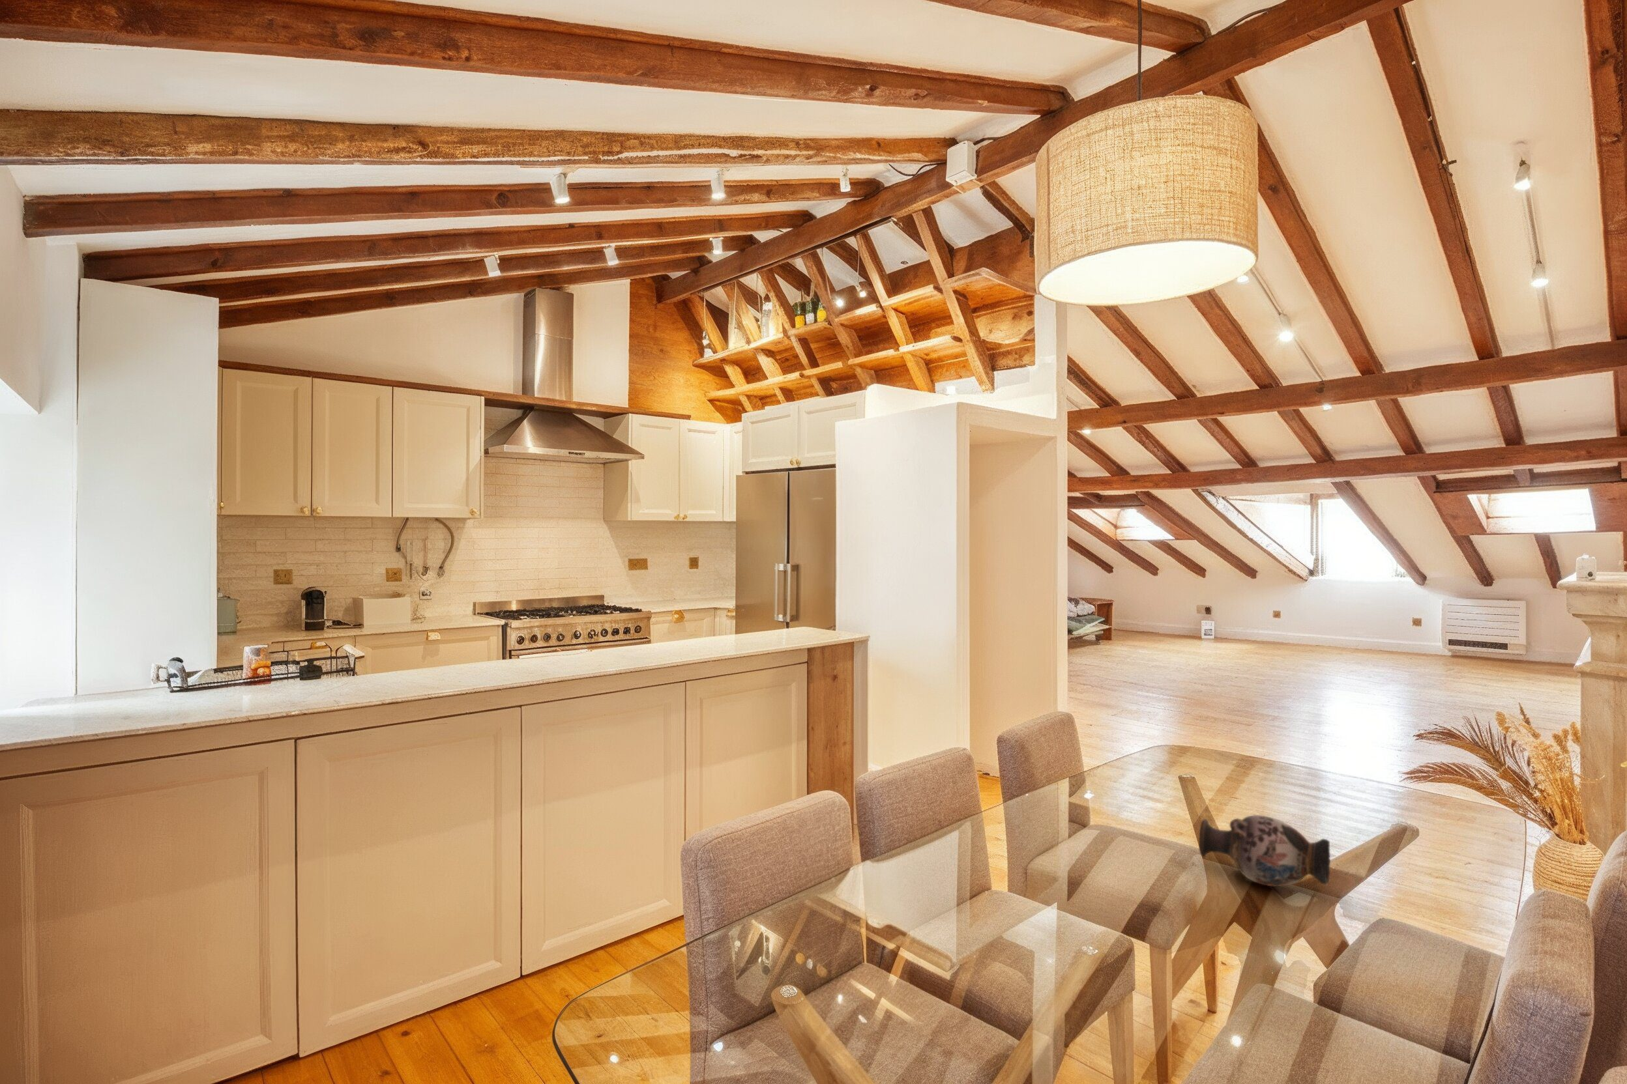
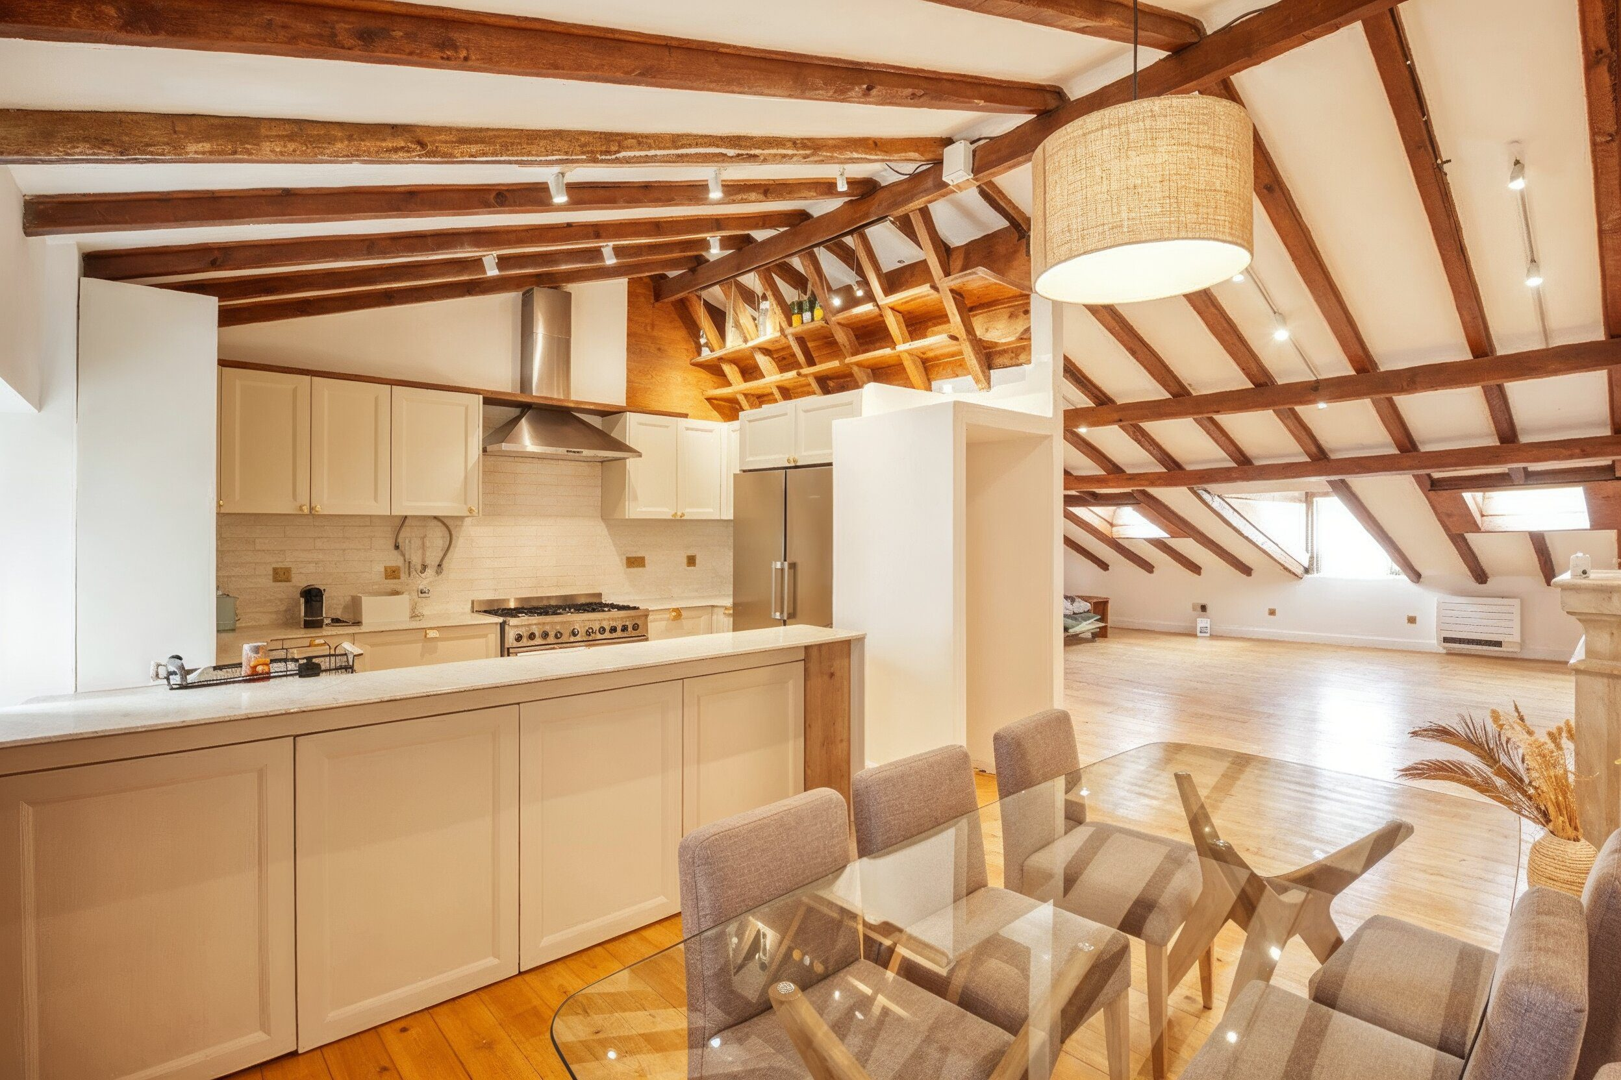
- decorative vase [1198,814,1332,887]
